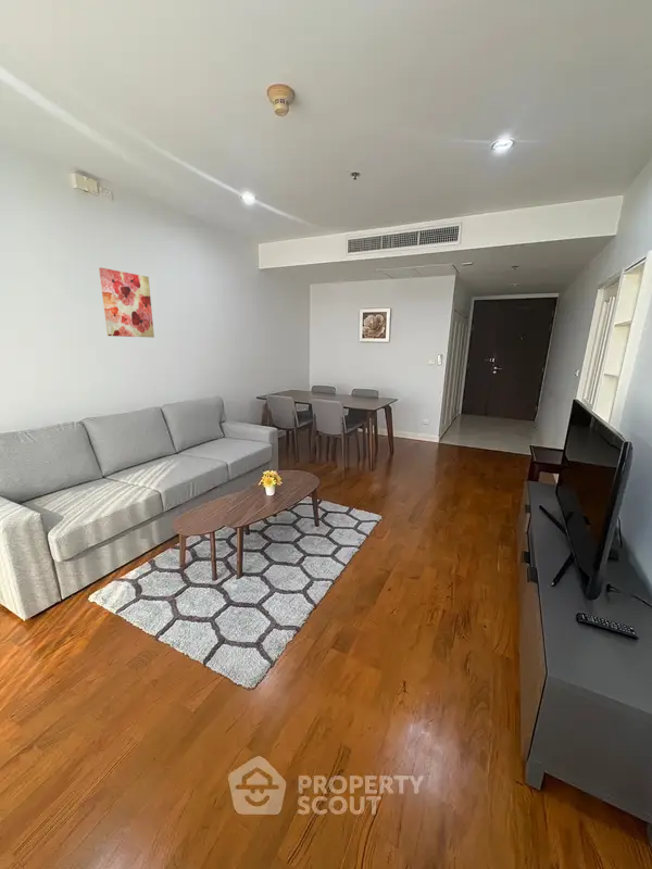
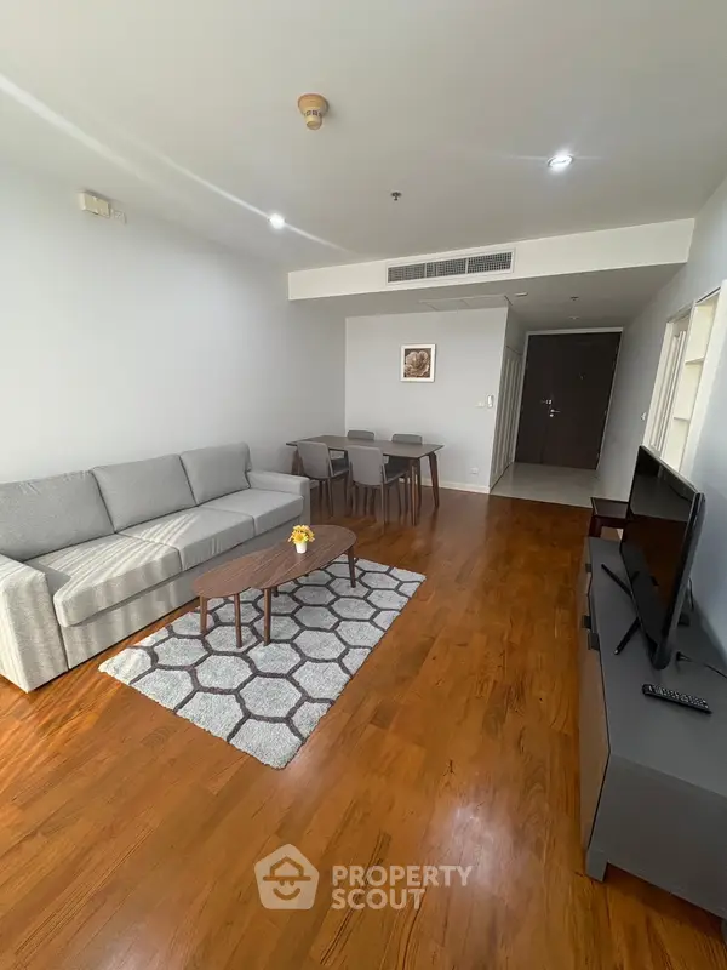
- wall art [98,266,155,339]
